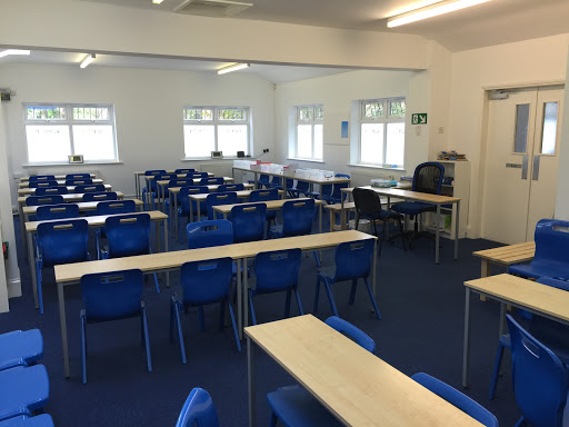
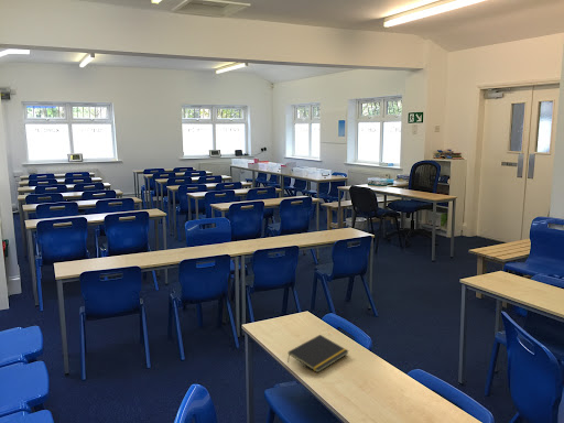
+ notepad [286,334,349,373]
